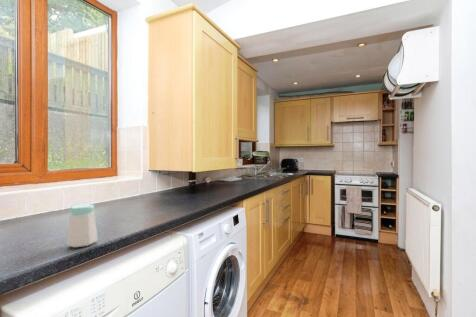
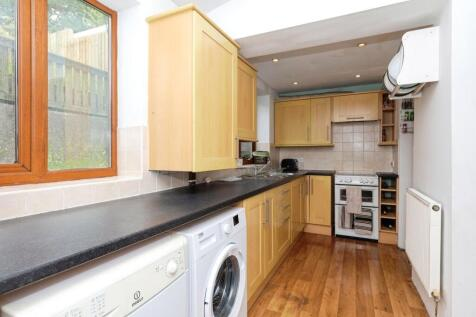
- salt shaker [66,203,98,248]
